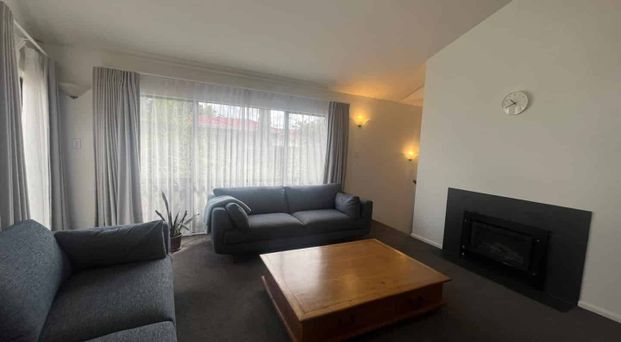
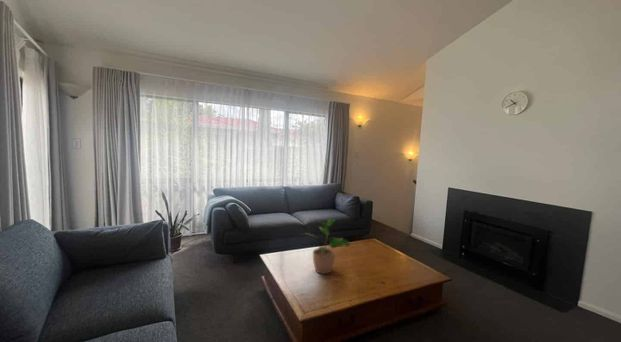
+ potted plant [299,218,352,275]
